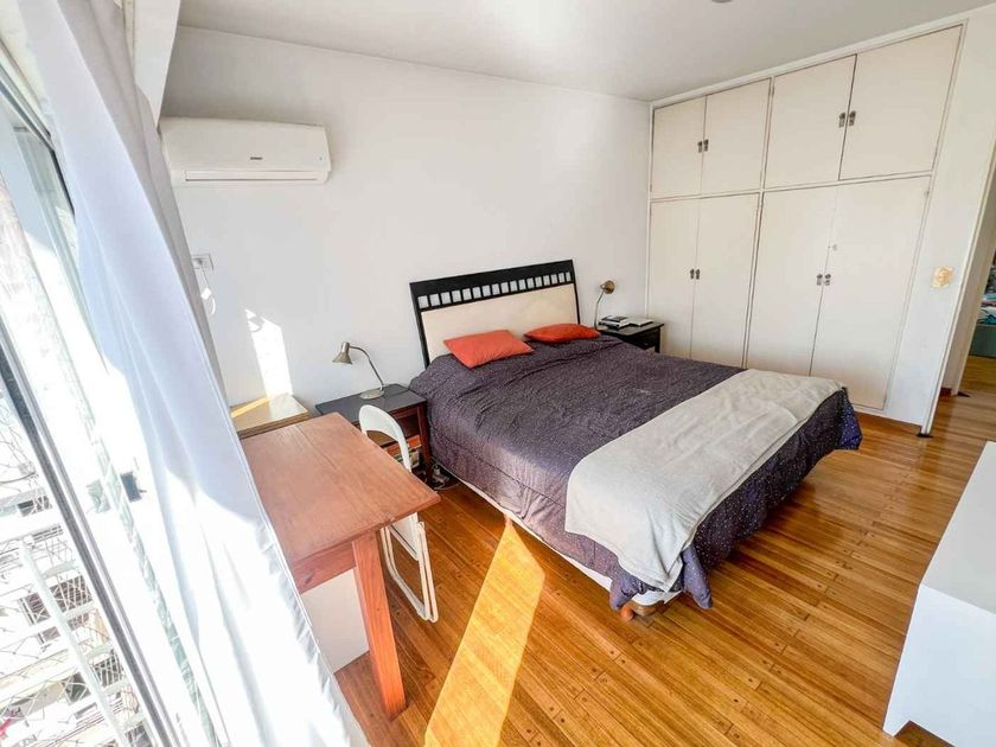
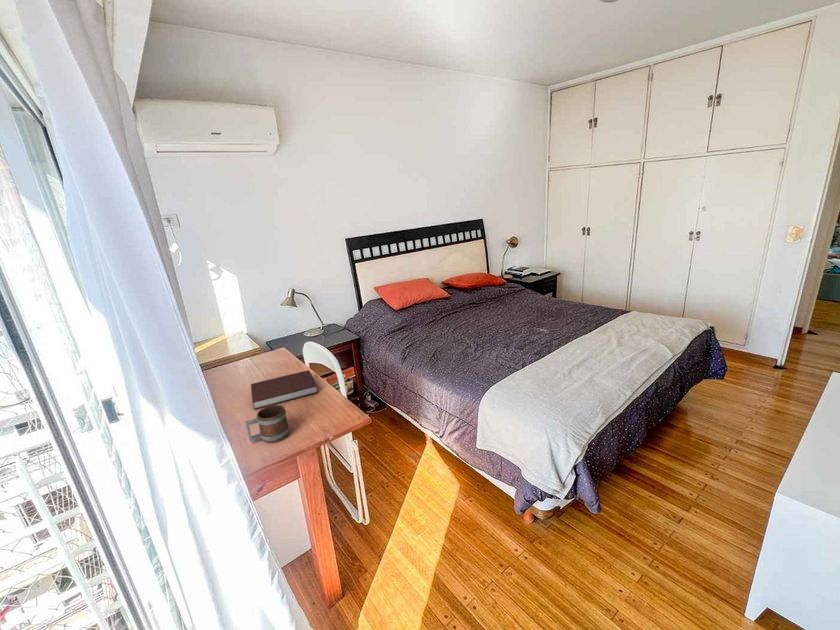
+ notebook [250,369,319,410]
+ mug [244,404,290,444]
